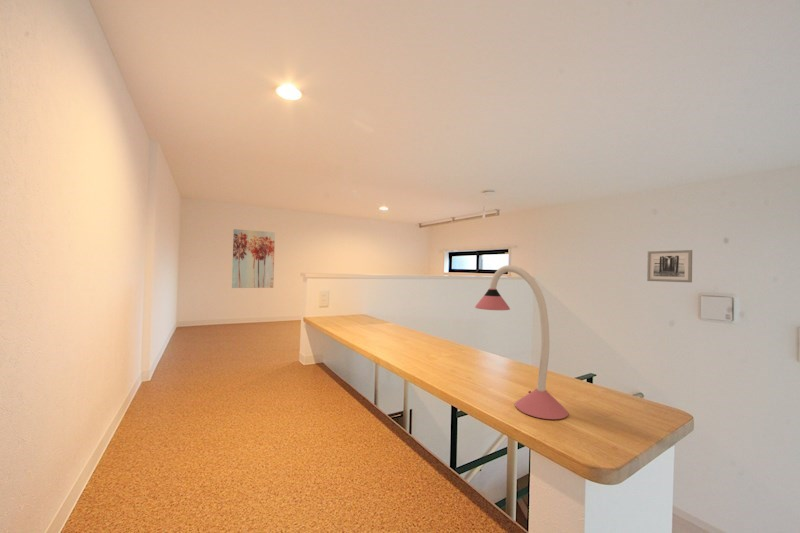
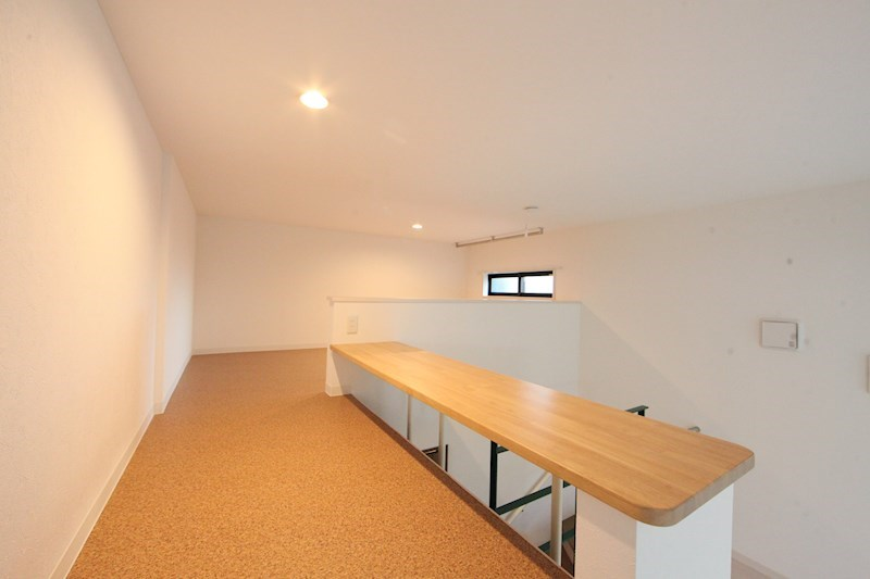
- wall art [231,228,276,289]
- wall art [646,249,693,283]
- desk lamp [474,264,569,420]
